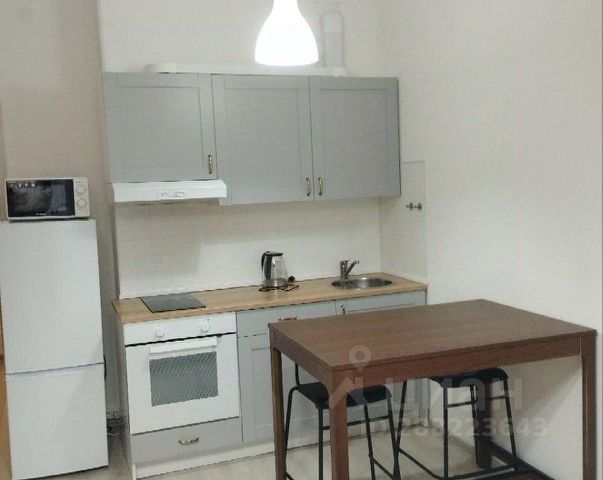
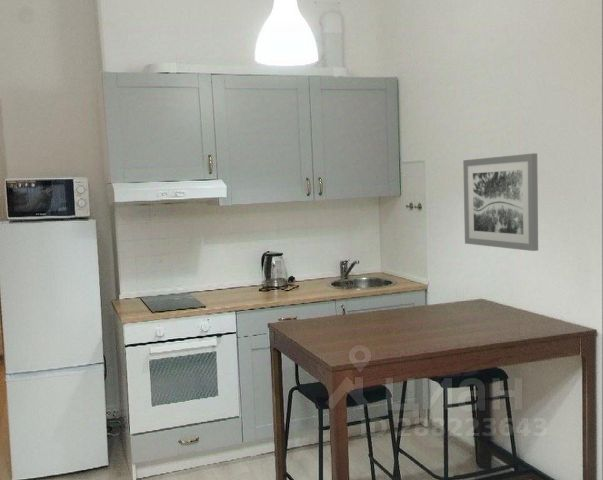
+ wall art [462,152,539,252]
